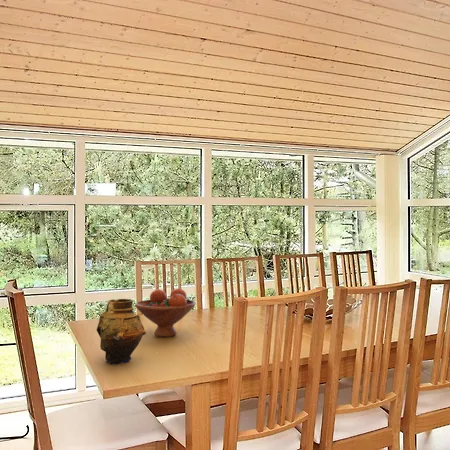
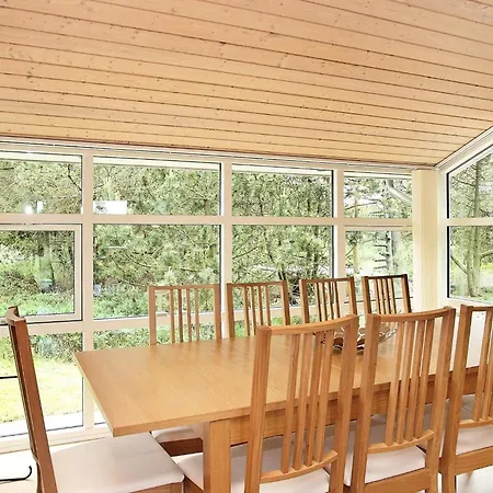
- vase [96,298,147,365]
- fruit bowl [134,288,197,338]
